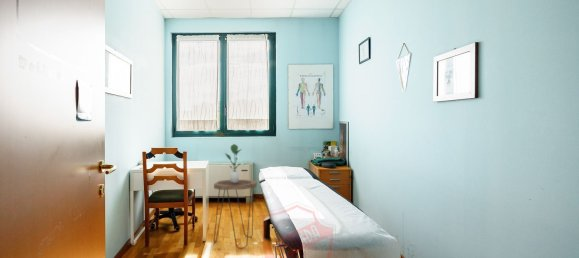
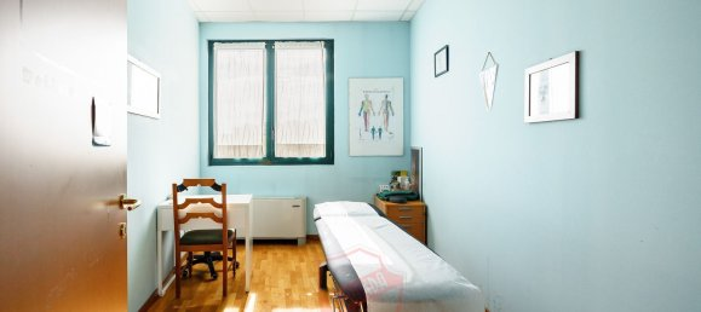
- potted plant [224,143,243,183]
- side table [213,179,258,250]
